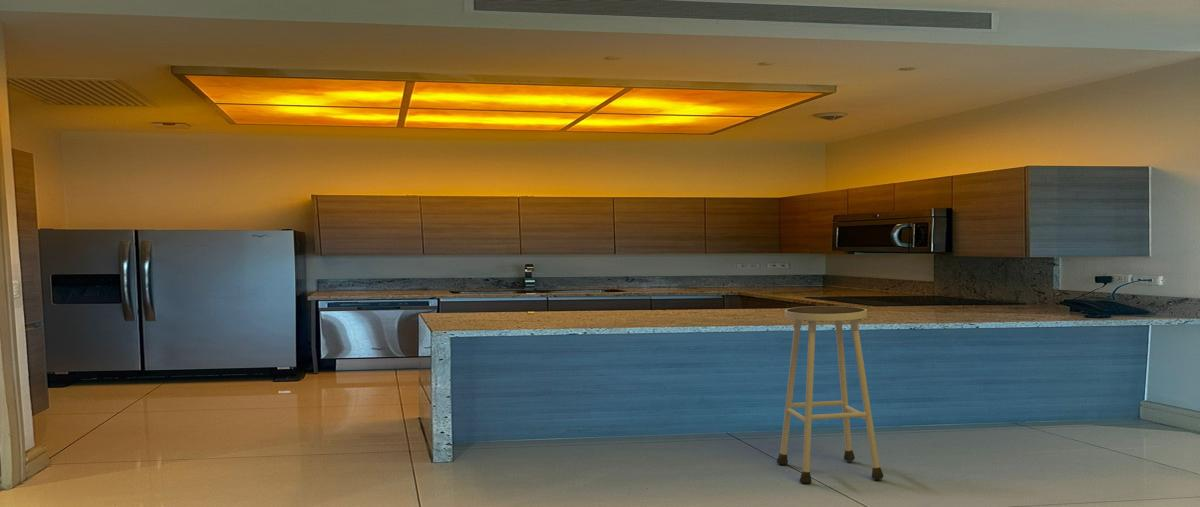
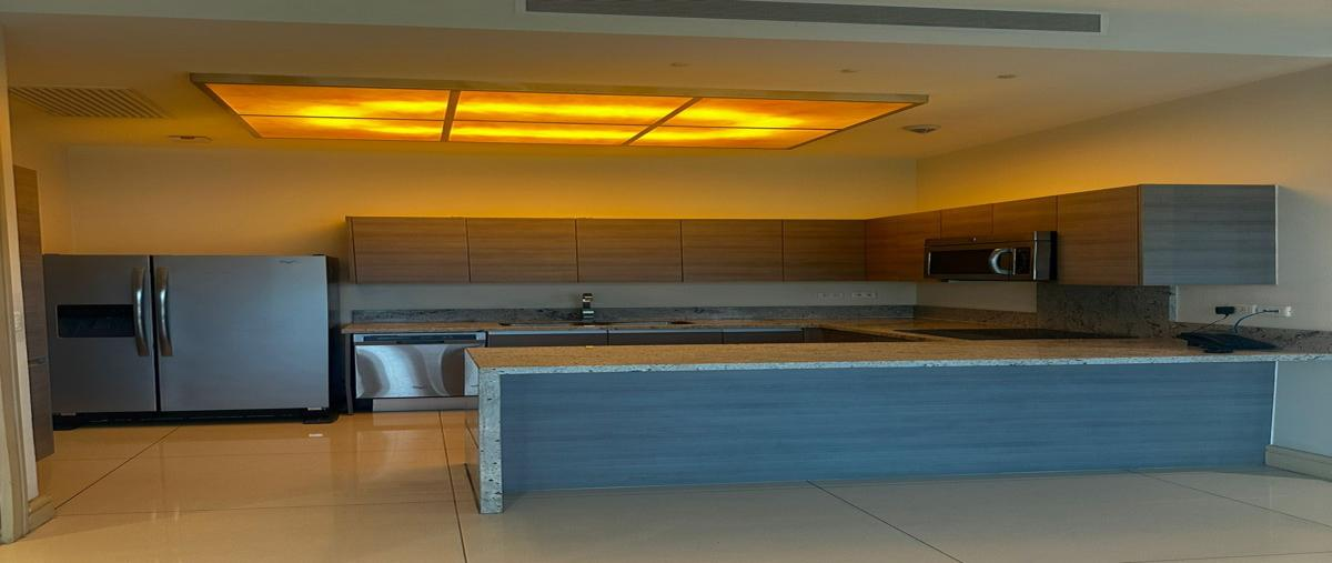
- stool [776,305,885,485]
